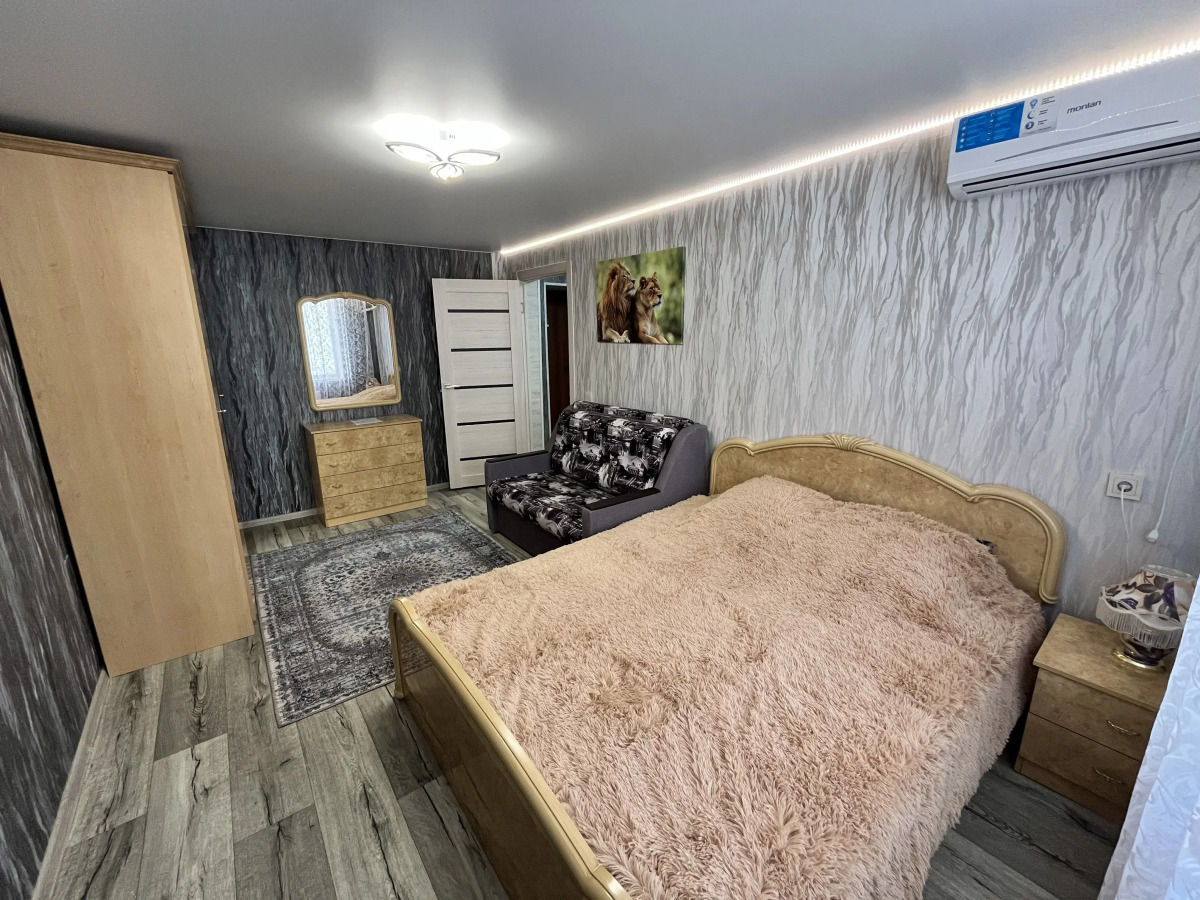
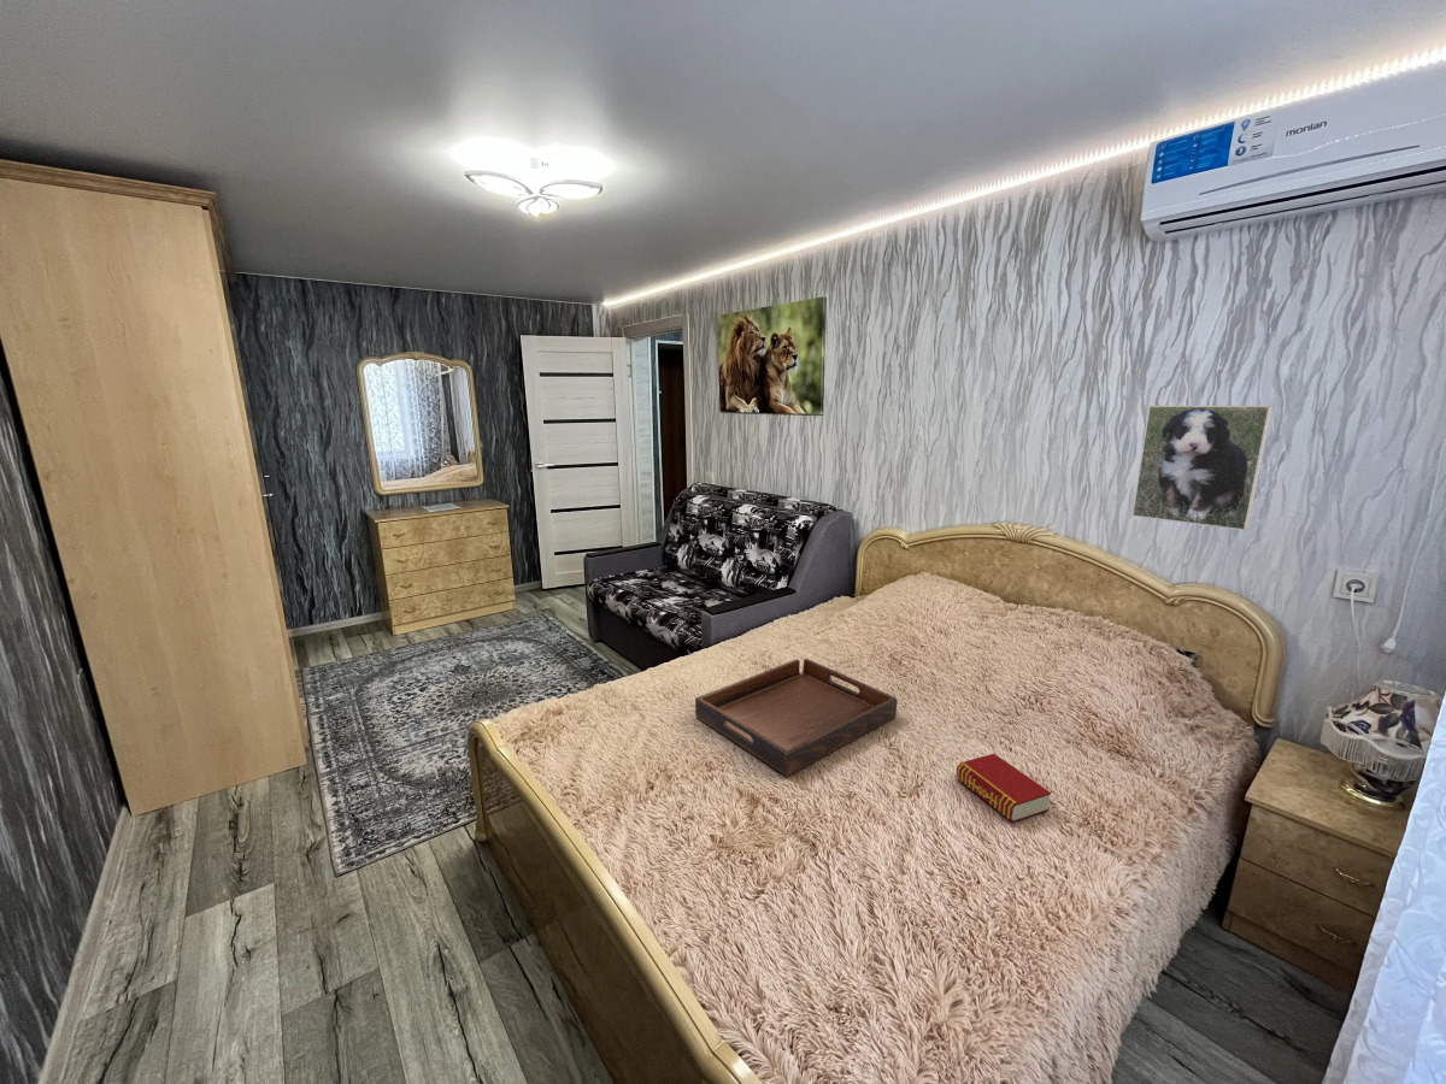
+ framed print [1130,405,1274,531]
+ book [954,753,1052,824]
+ serving tray [694,658,898,778]
